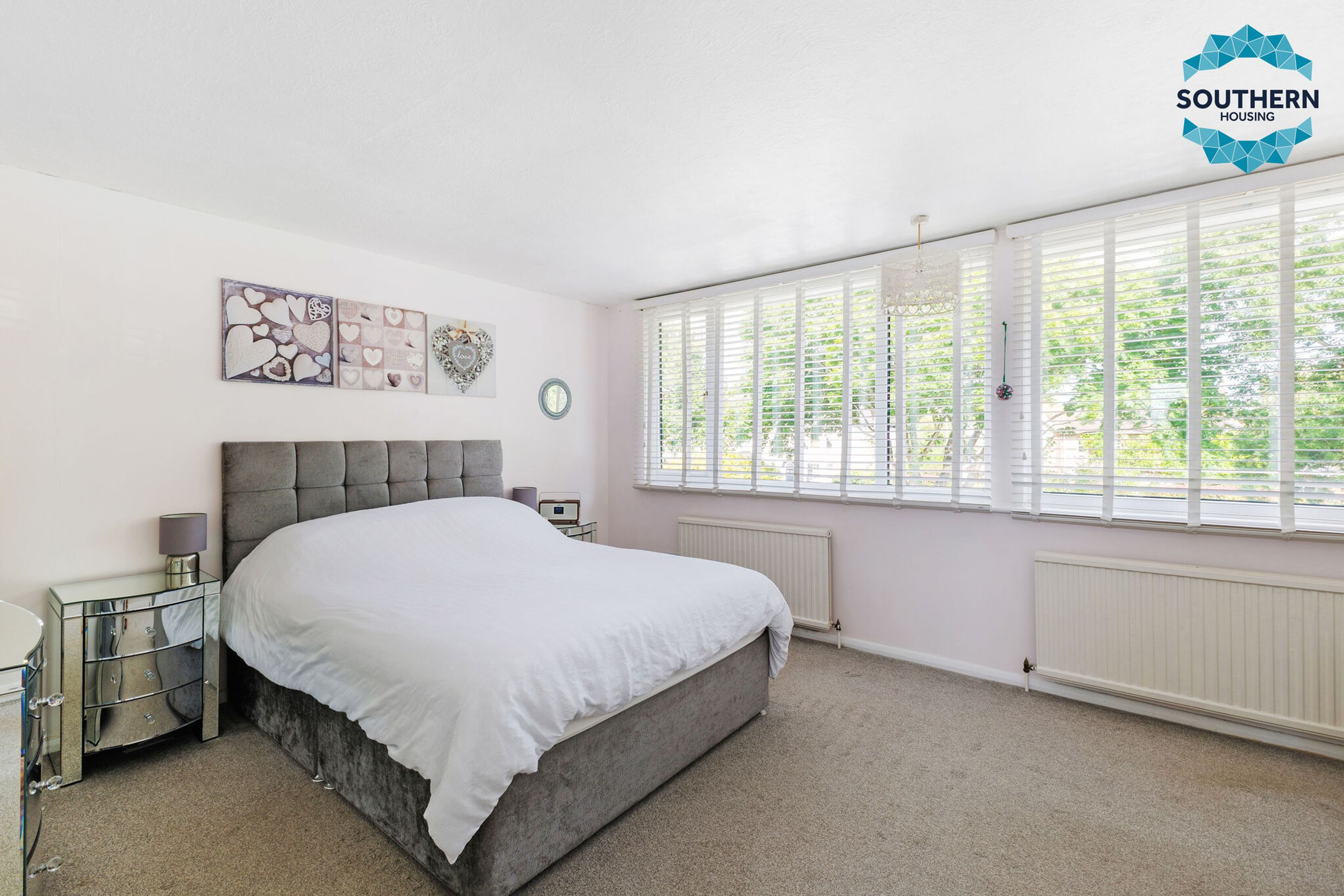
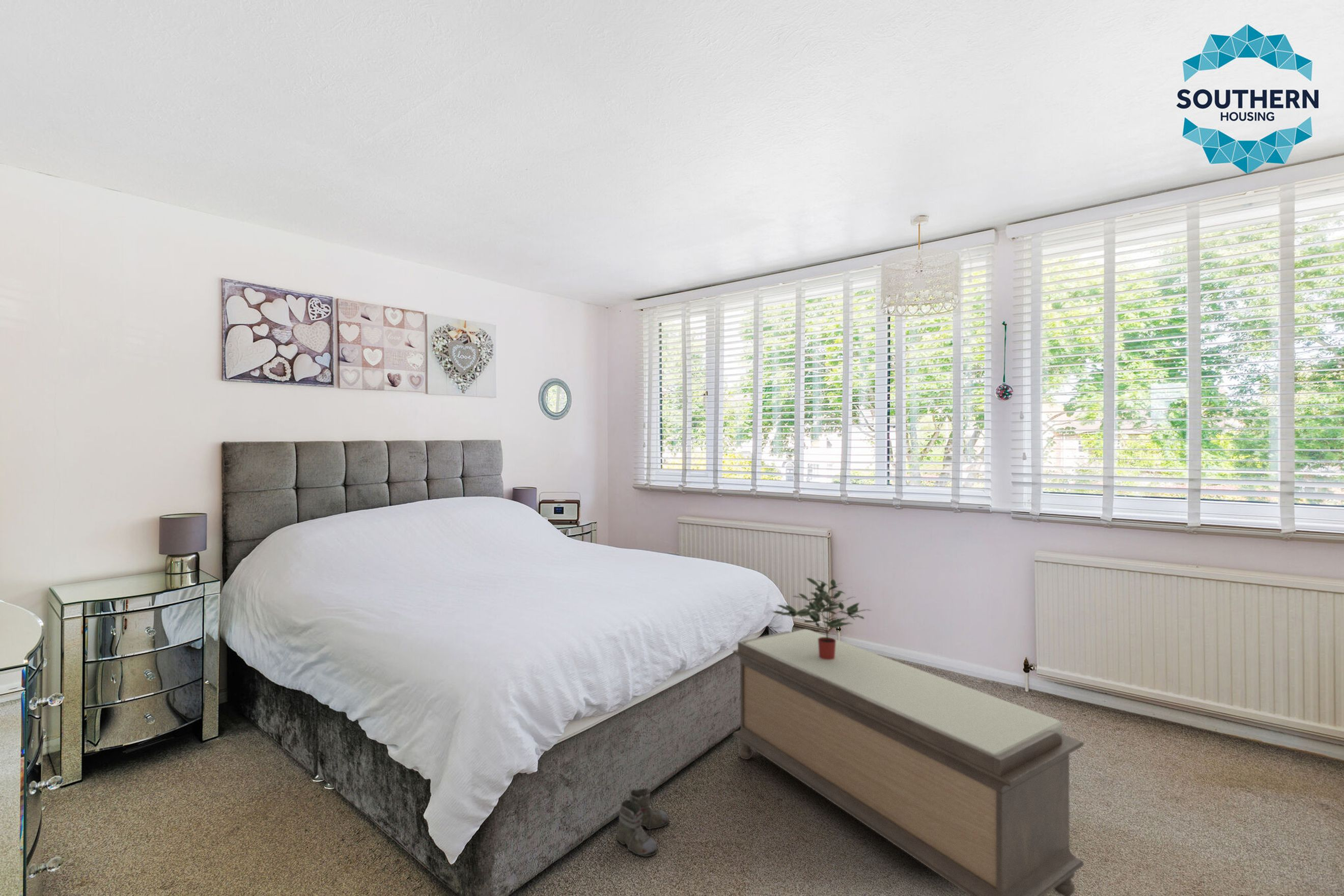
+ bench [733,629,1084,896]
+ potted plant [772,577,873,660]
+ boots [616,787,669,857]
